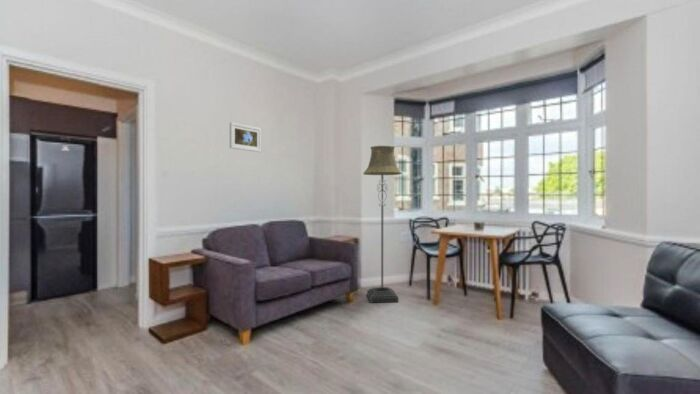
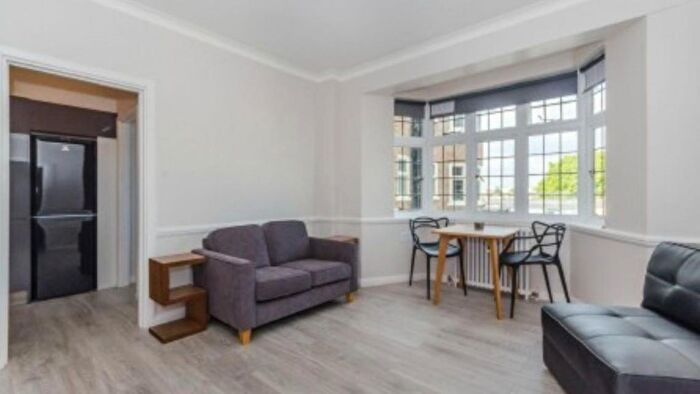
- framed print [229,121,262,153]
- floor lamp [362,145,403,303]
